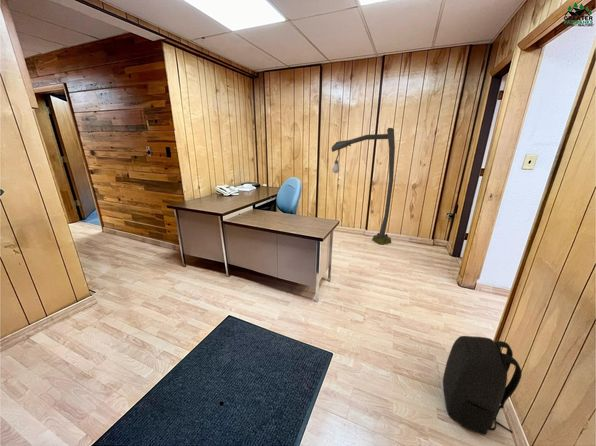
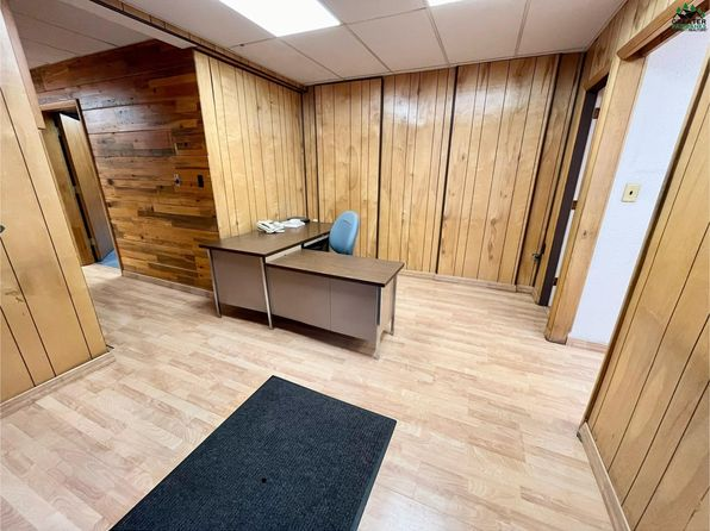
- backpack [442,335,523,436]
- floor lamp [331,127,396,246]
